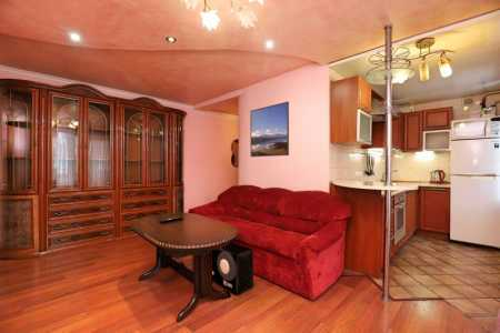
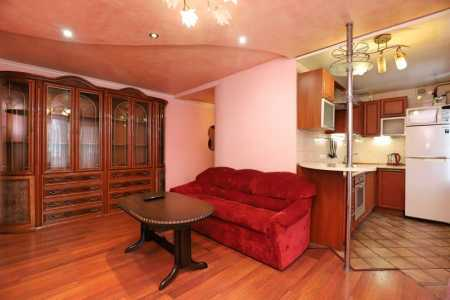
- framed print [249,101,290,158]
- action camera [211,241,254,296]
